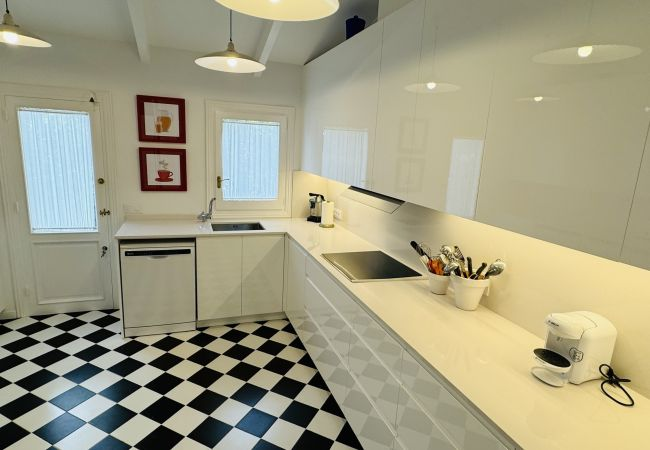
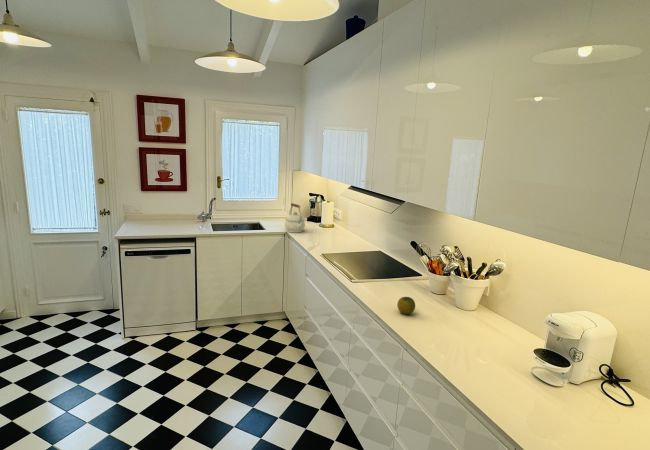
+ fruit [396,296,416,315]
+ kettle [284,202,306,234]
